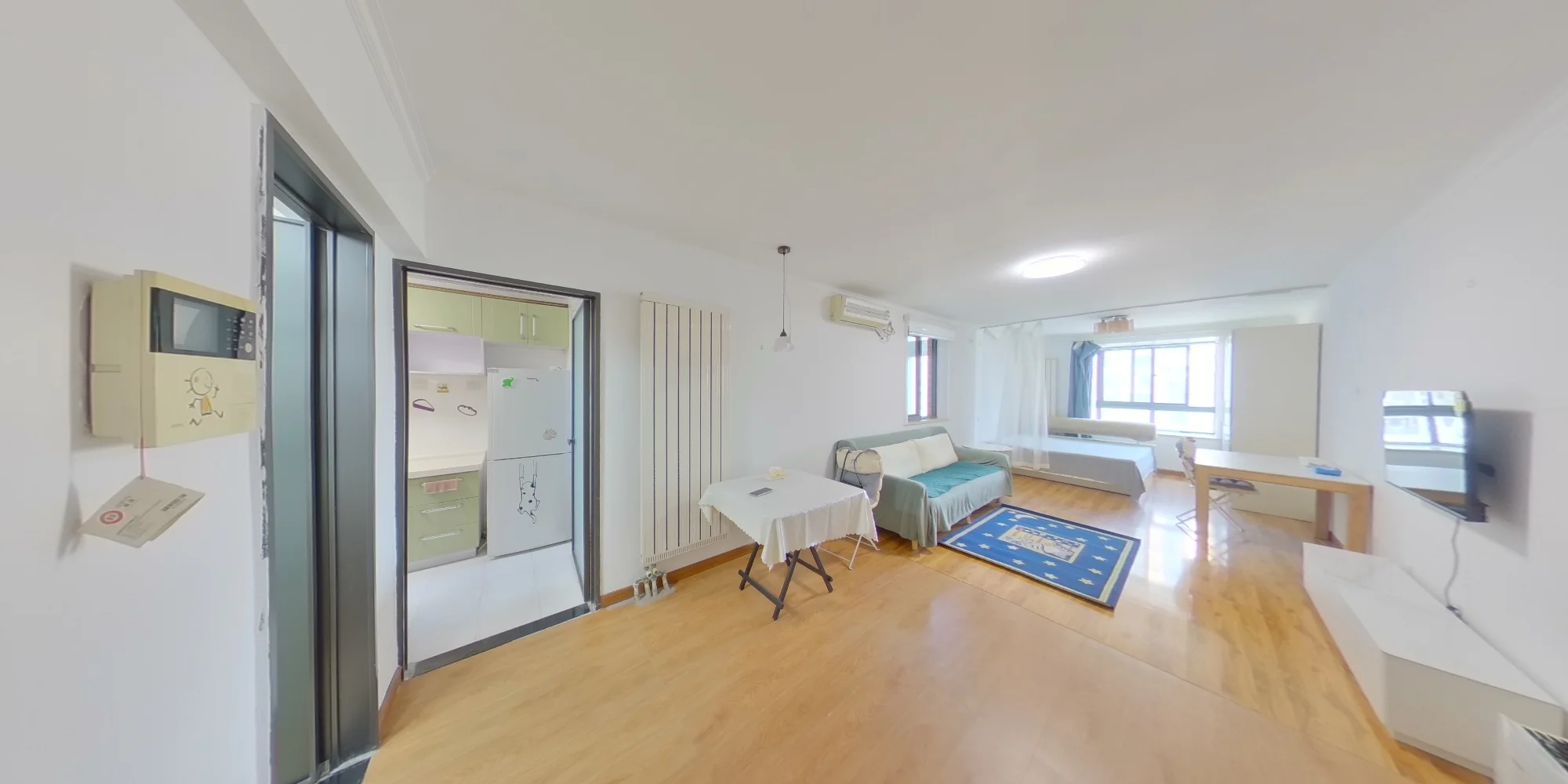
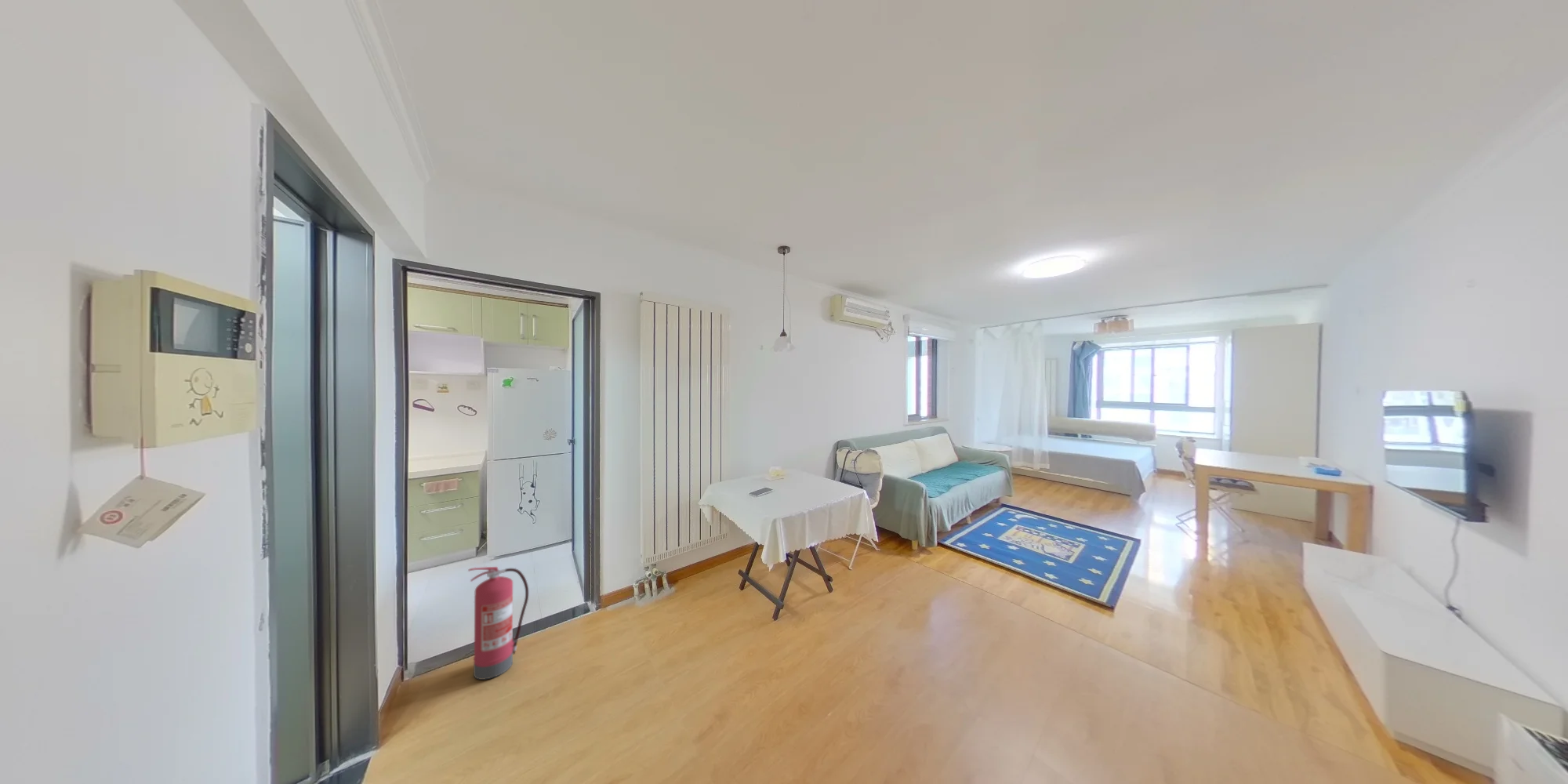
+ fire extinguisher [467,566,529,681]
